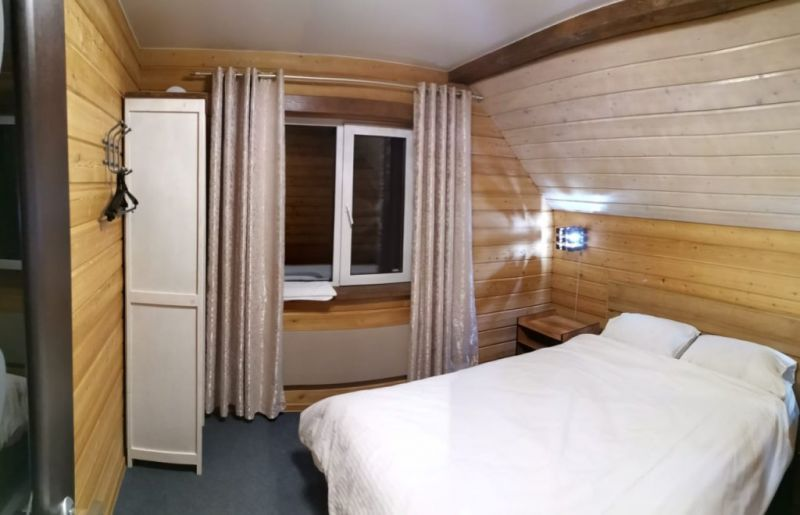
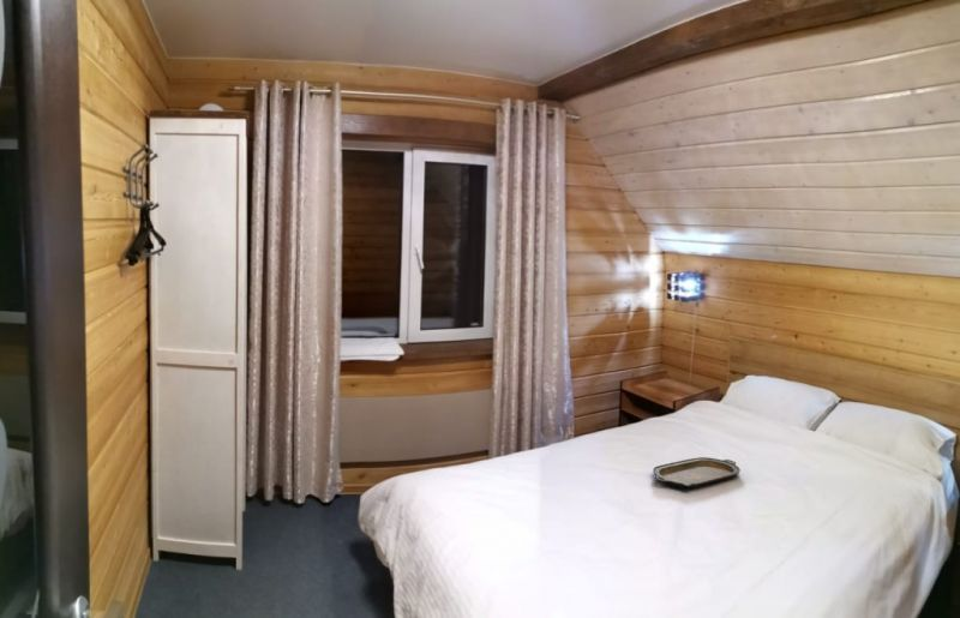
+ serving tray [652,456,742,488]
